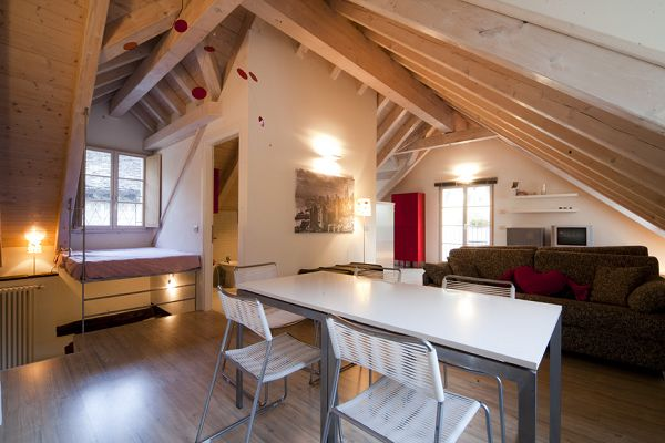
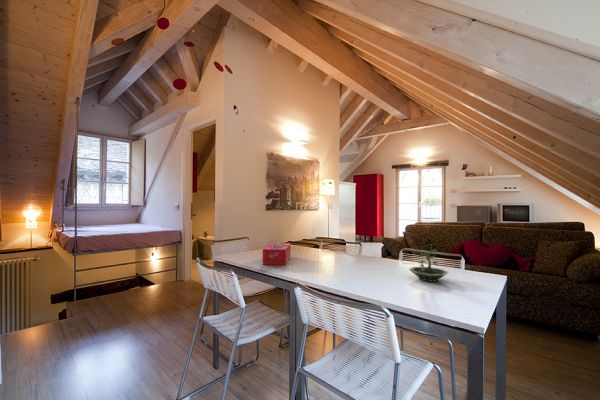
+ terrarium [408,243,450,283]
+ tissue box [262,242,292,266]
